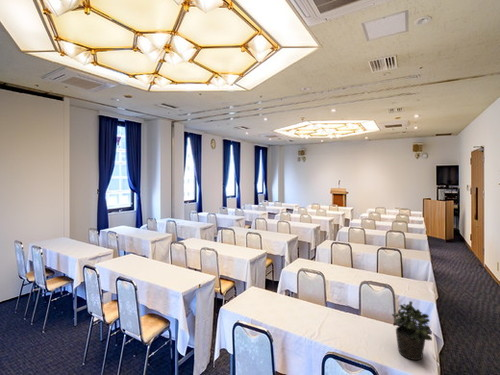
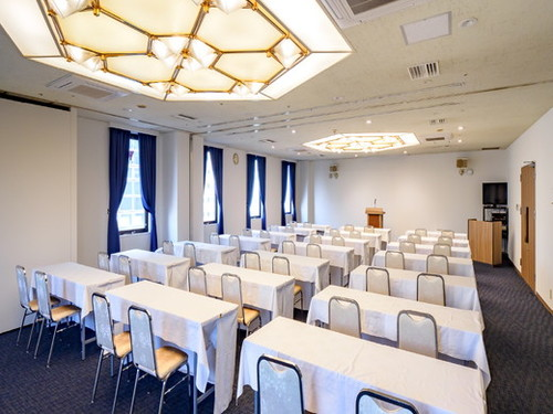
- potted plant [391,300,433,361]
